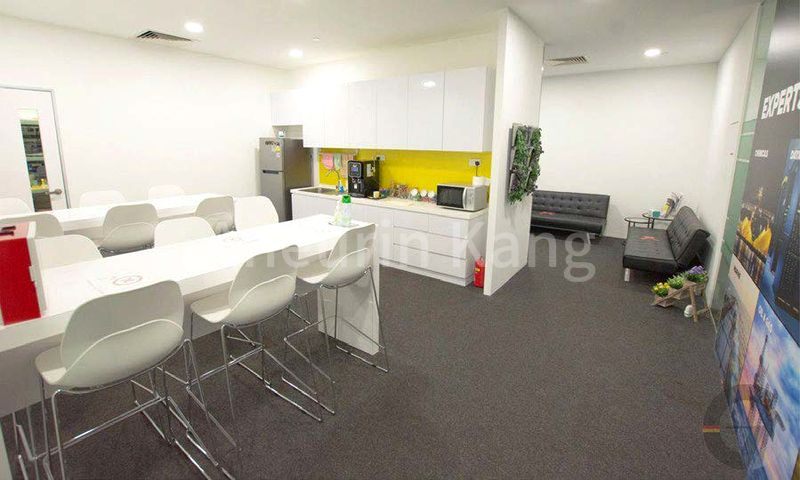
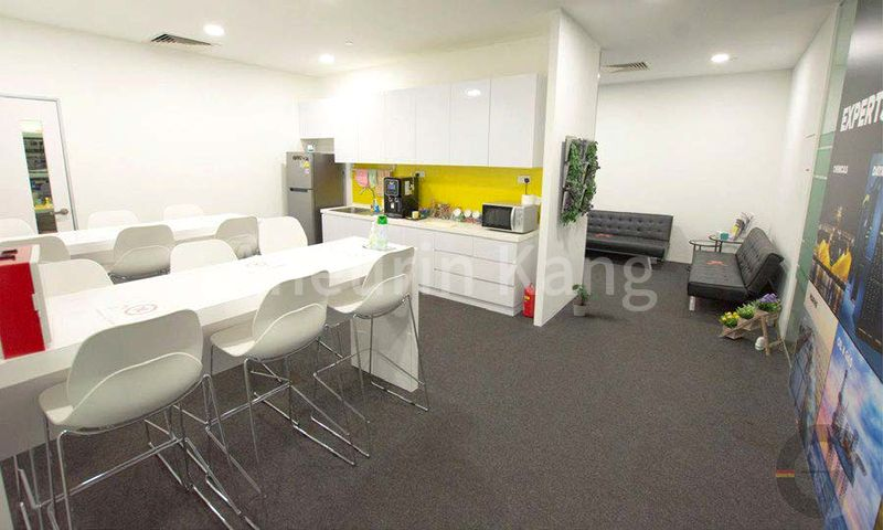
+ potted plant [571,283,605,317]
